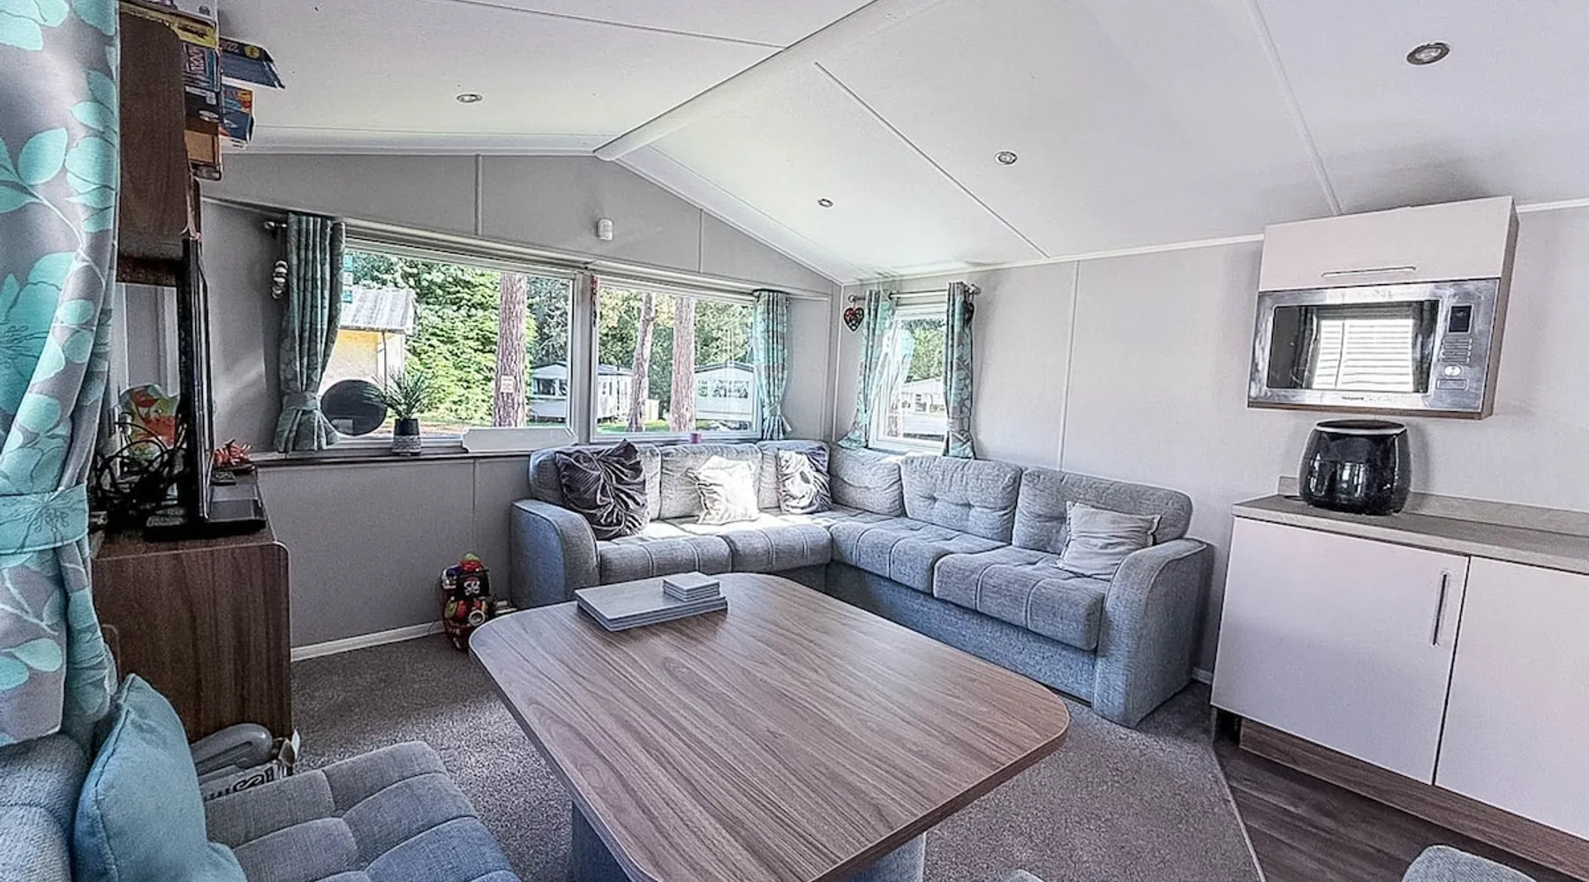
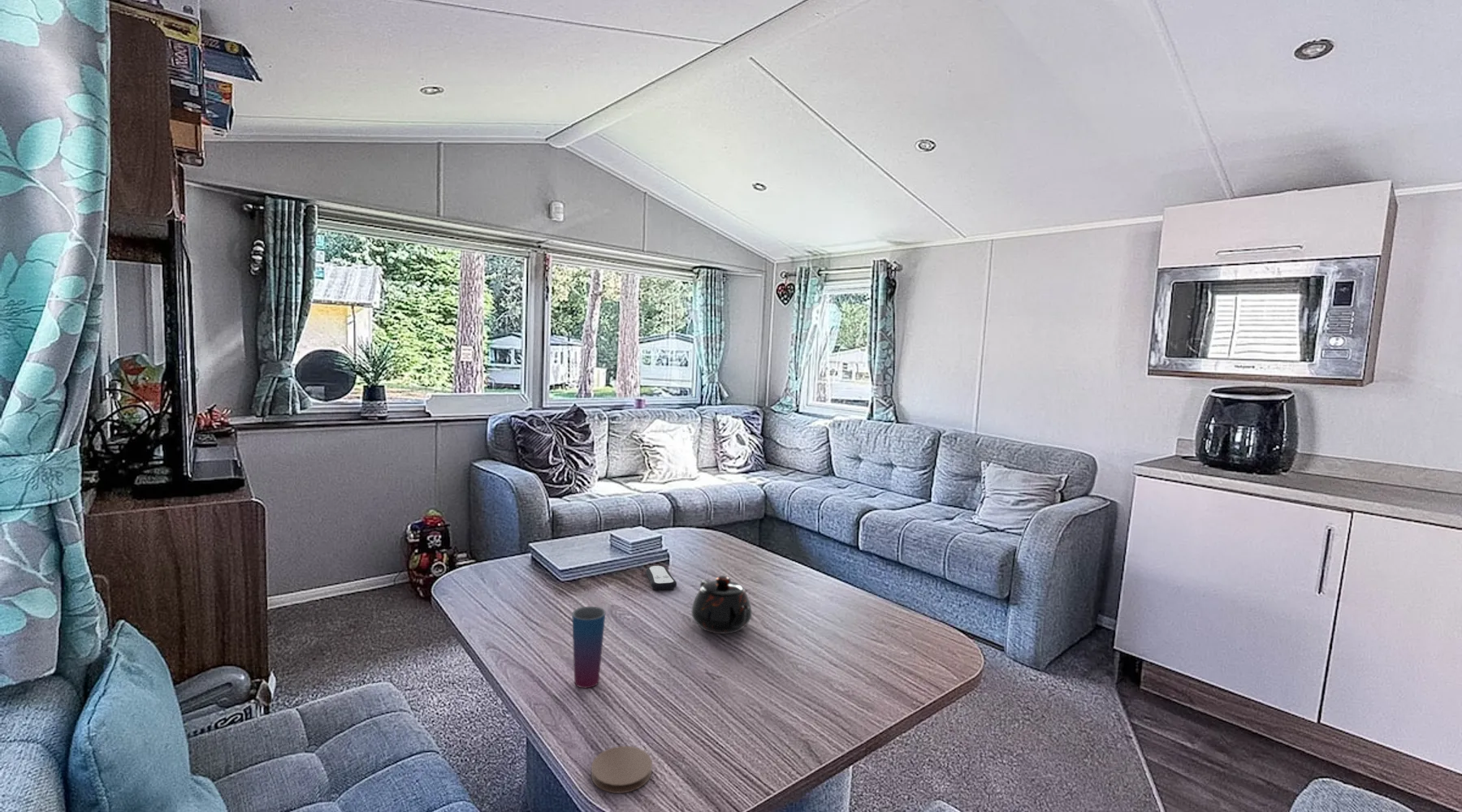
+ teapot [690,575,753,635]
+ remote control [645,564,677,590]
+ cup [571,606,606,689]
+ coaster [590,745,653,794]
